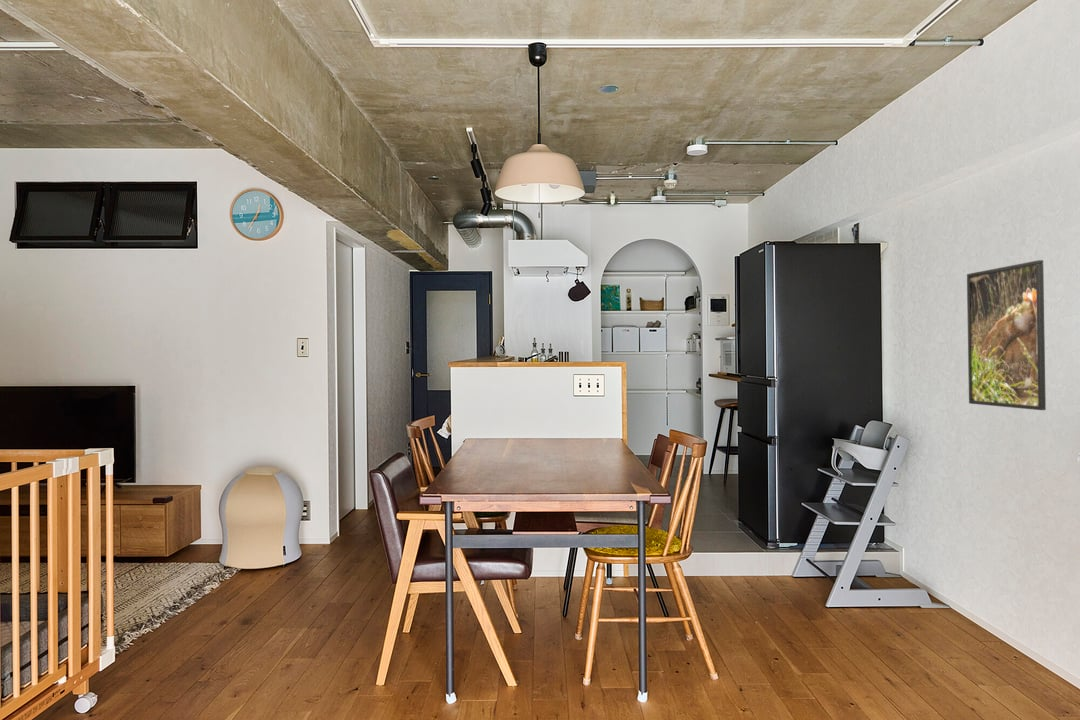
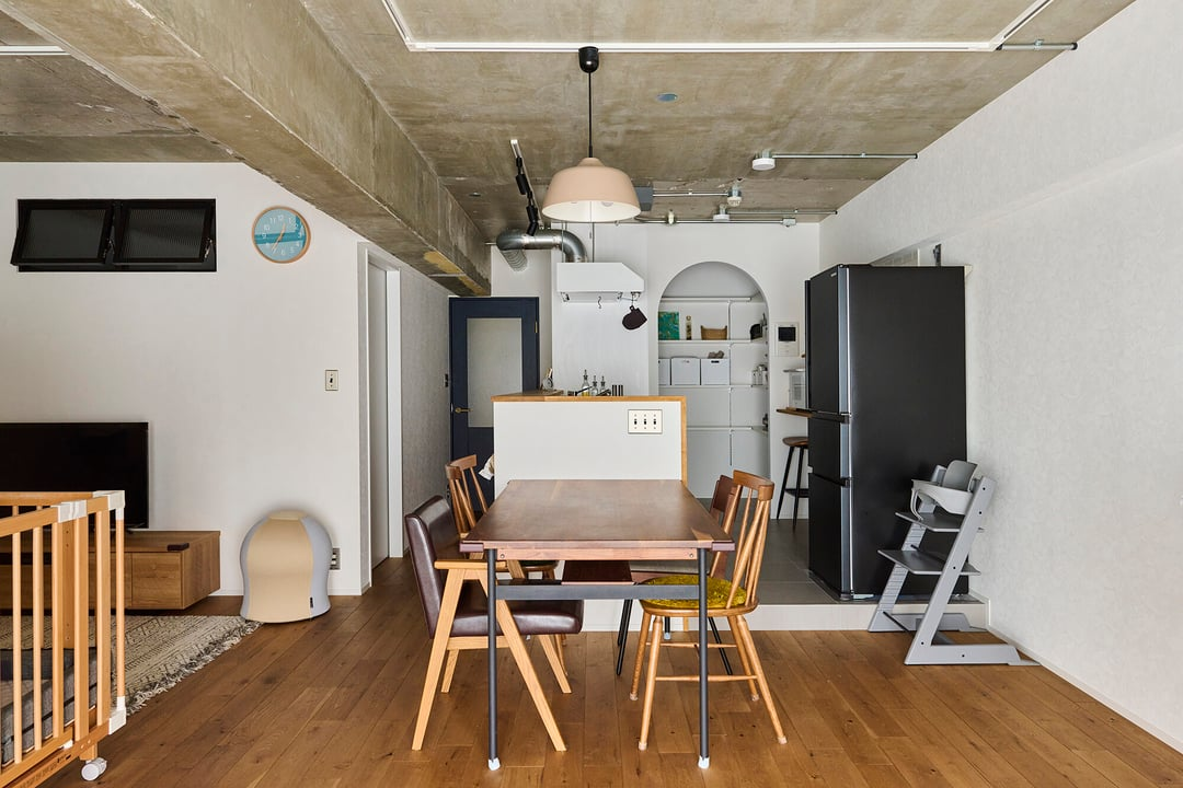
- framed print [966,259,1047,411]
